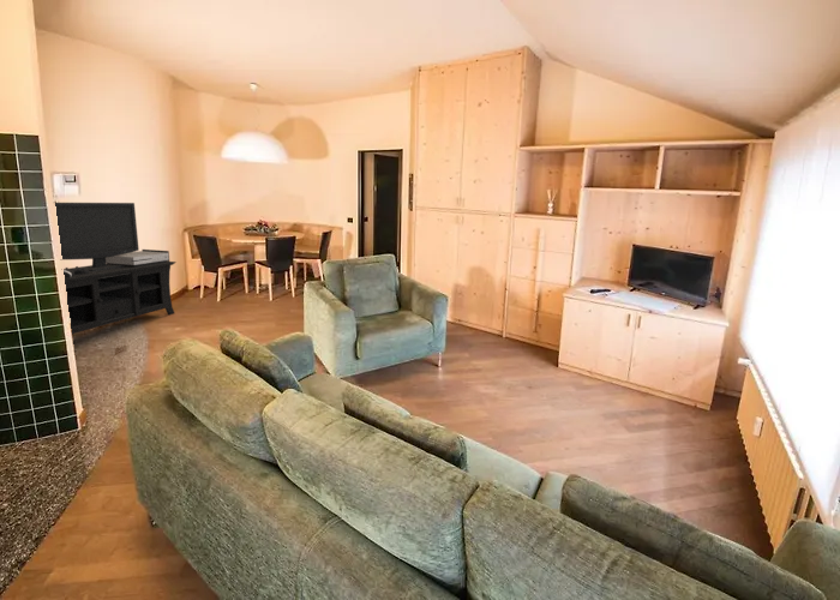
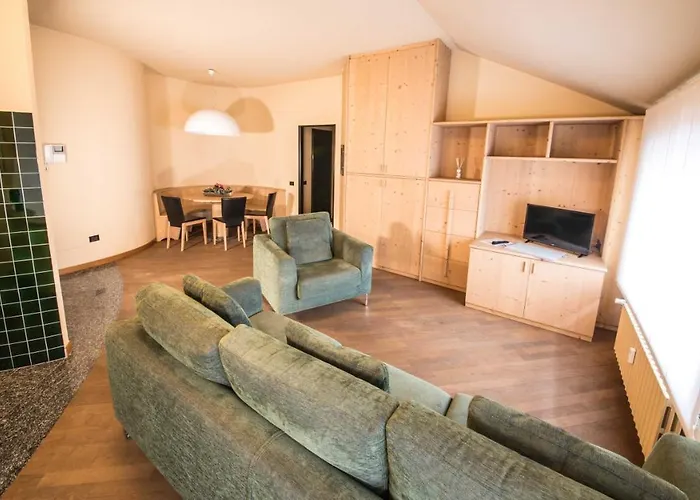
- media console [54,202,178,335]
